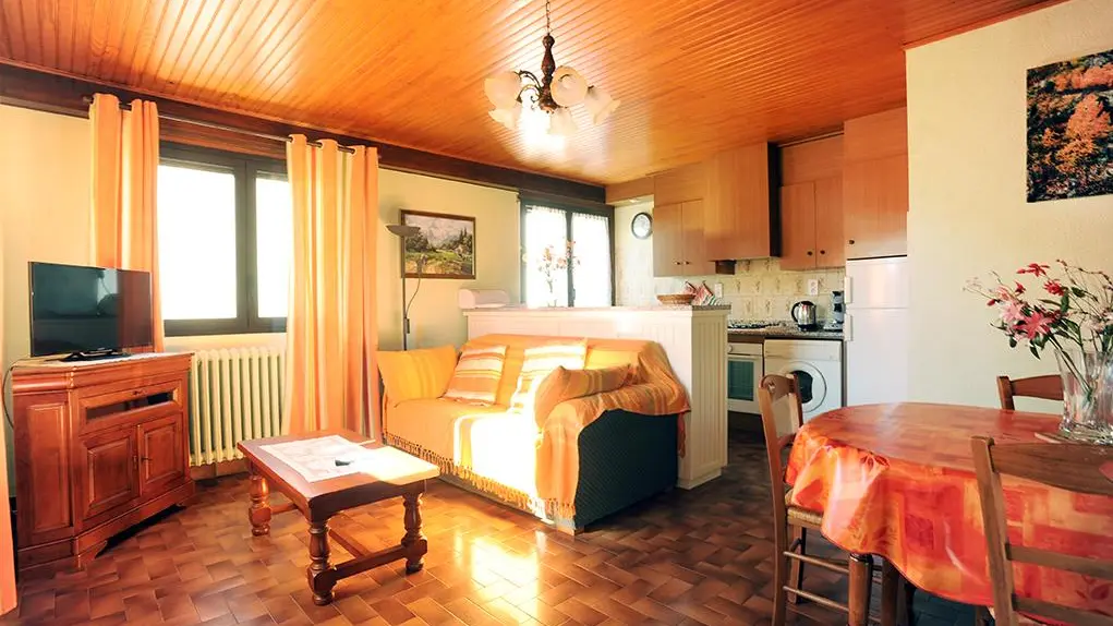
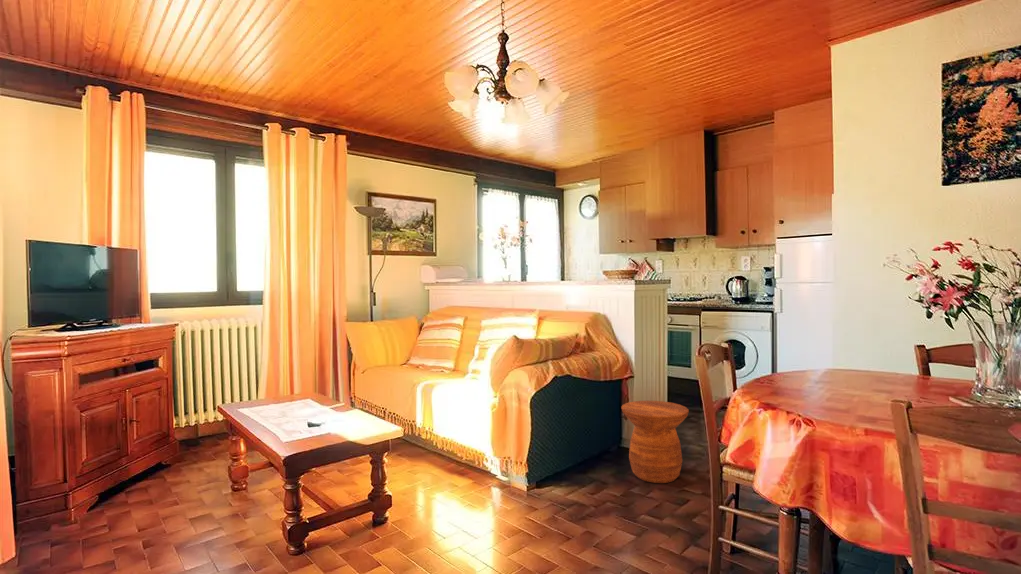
+ side table [620,400,690,484]
